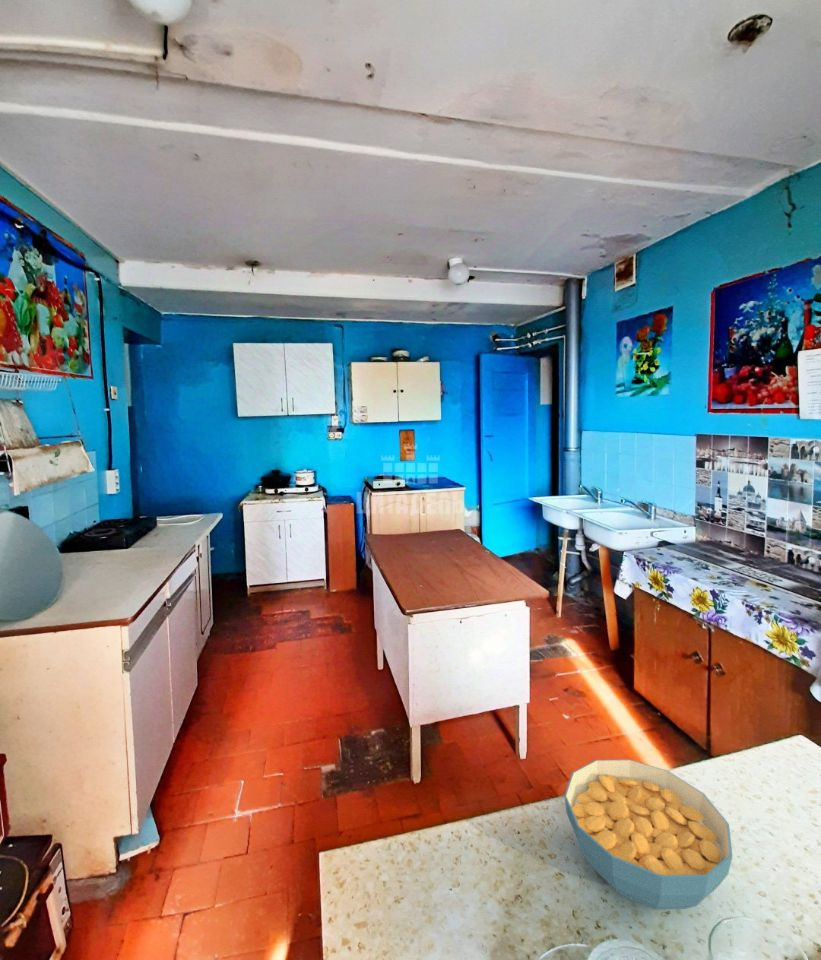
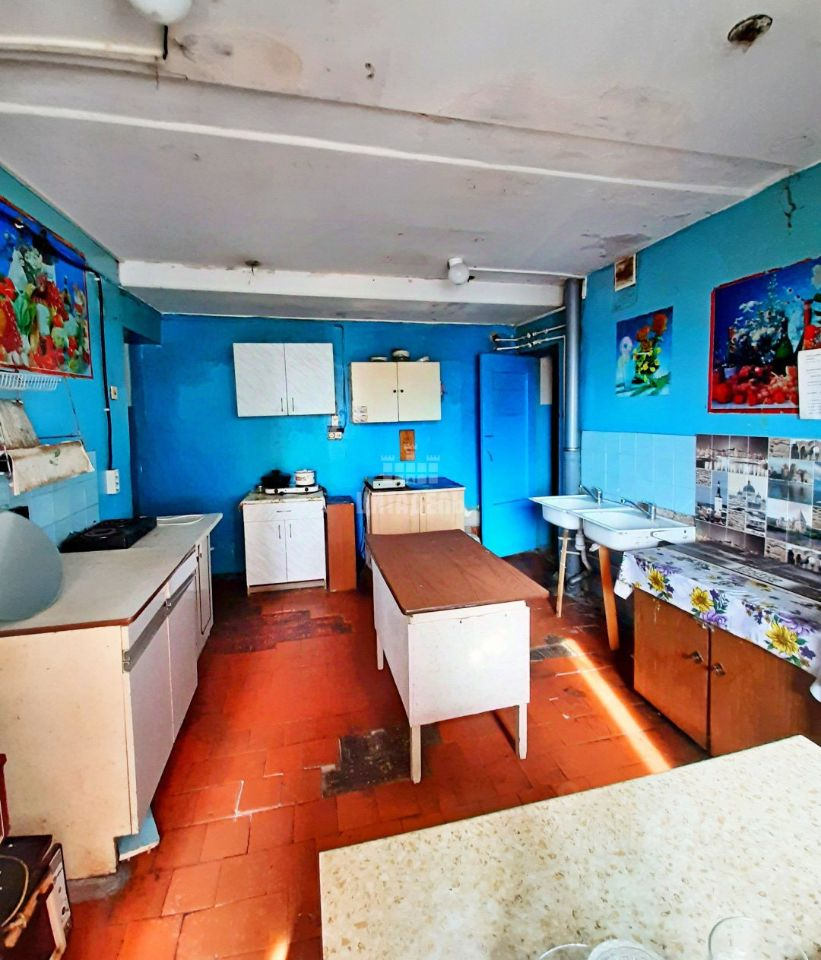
- cereal bowl [563,758,733,910]
